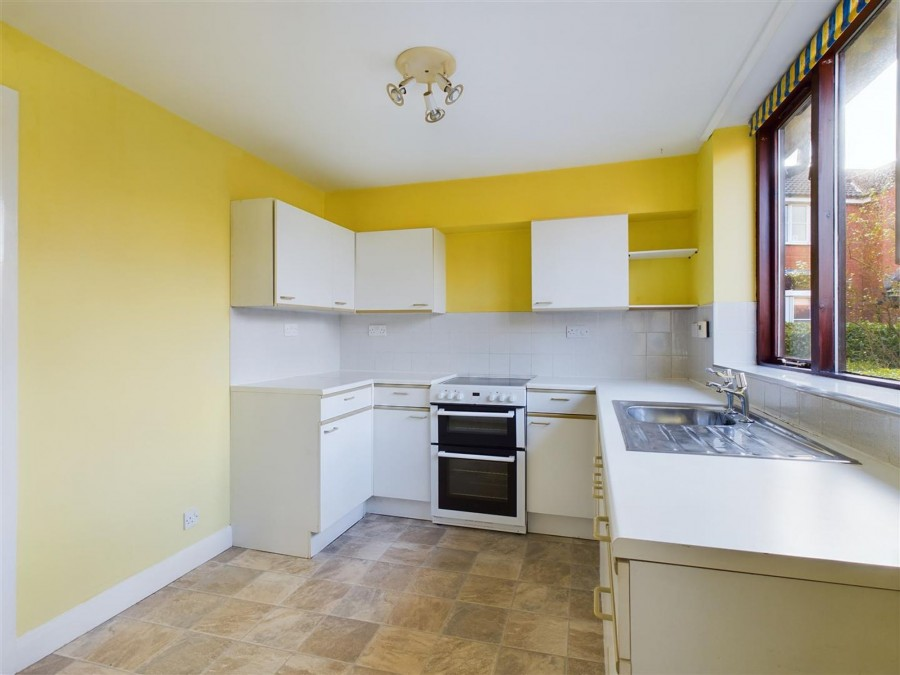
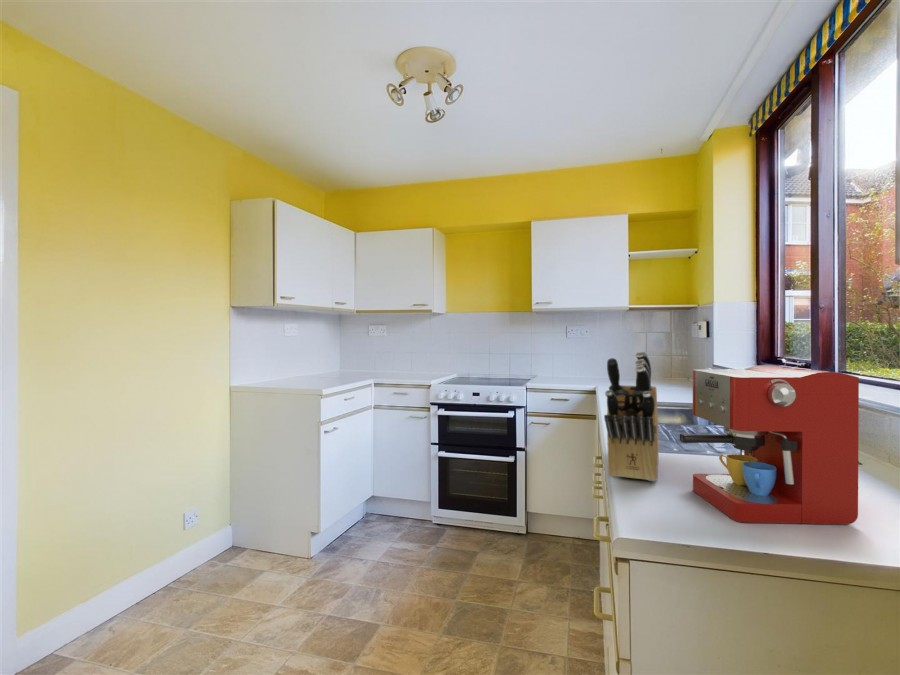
+ knife block [603,350,659,482]
+ coffee maker [679,364,860,525]
